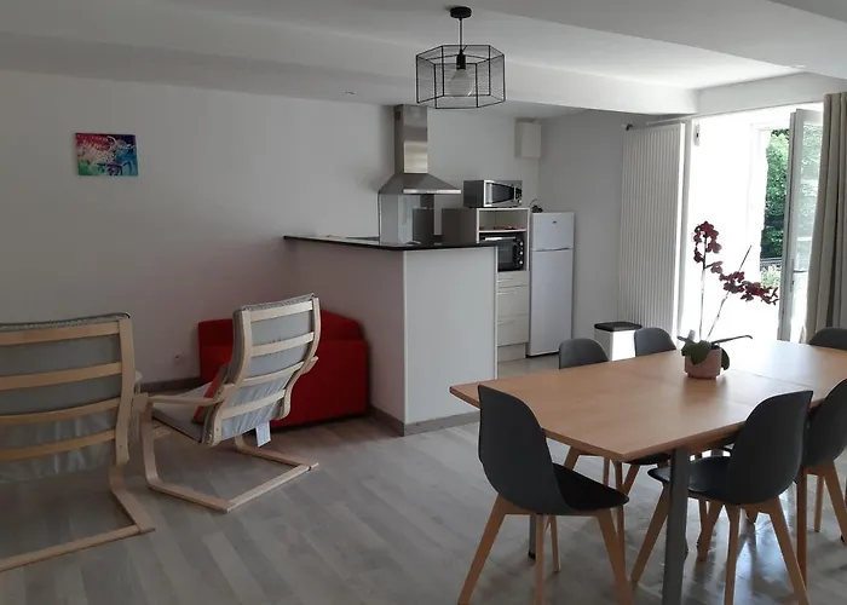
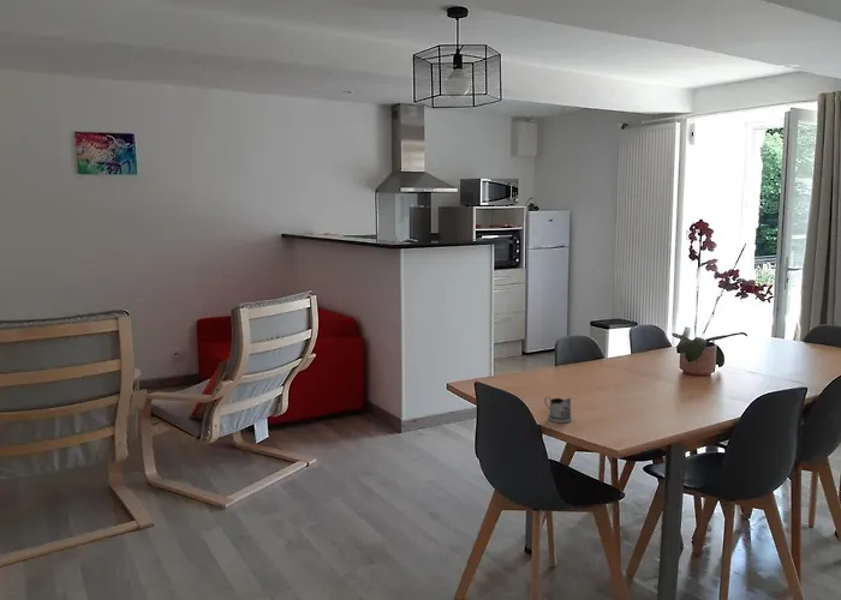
+ tea glass holder [543,396,573,424]
